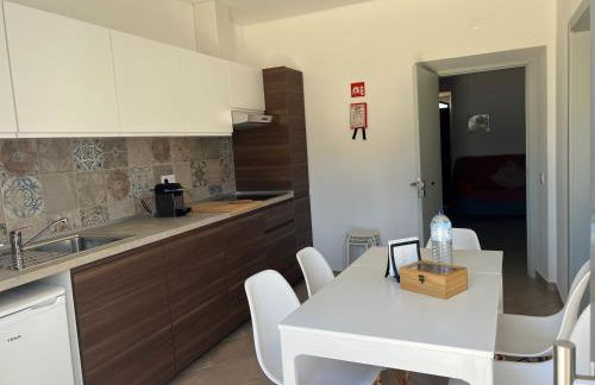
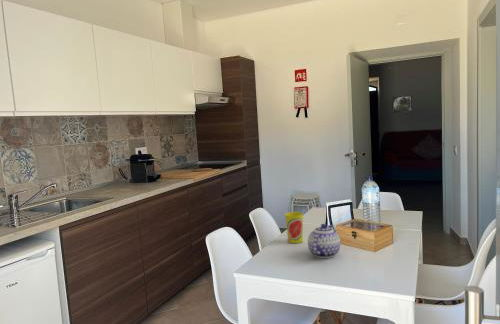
+ cup [284,211,304,244]
+ teapot [307,223,341,259]
